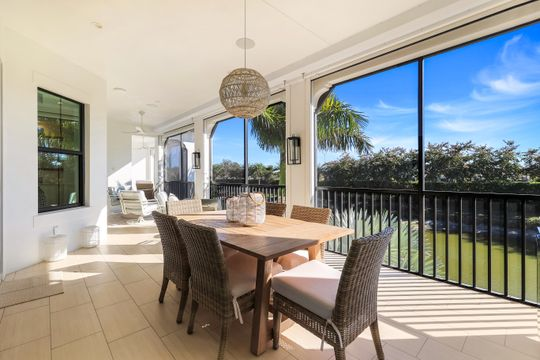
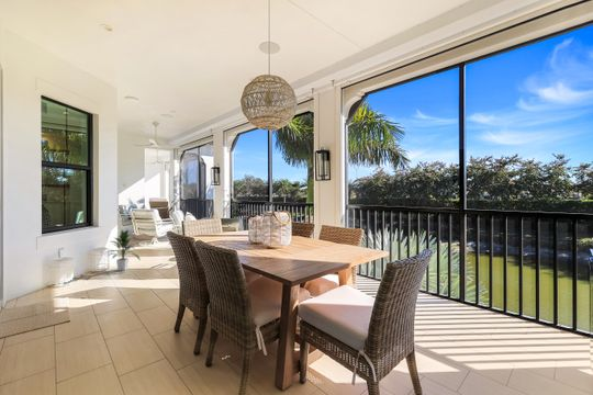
+ indoor plant [107,229,142,272]
